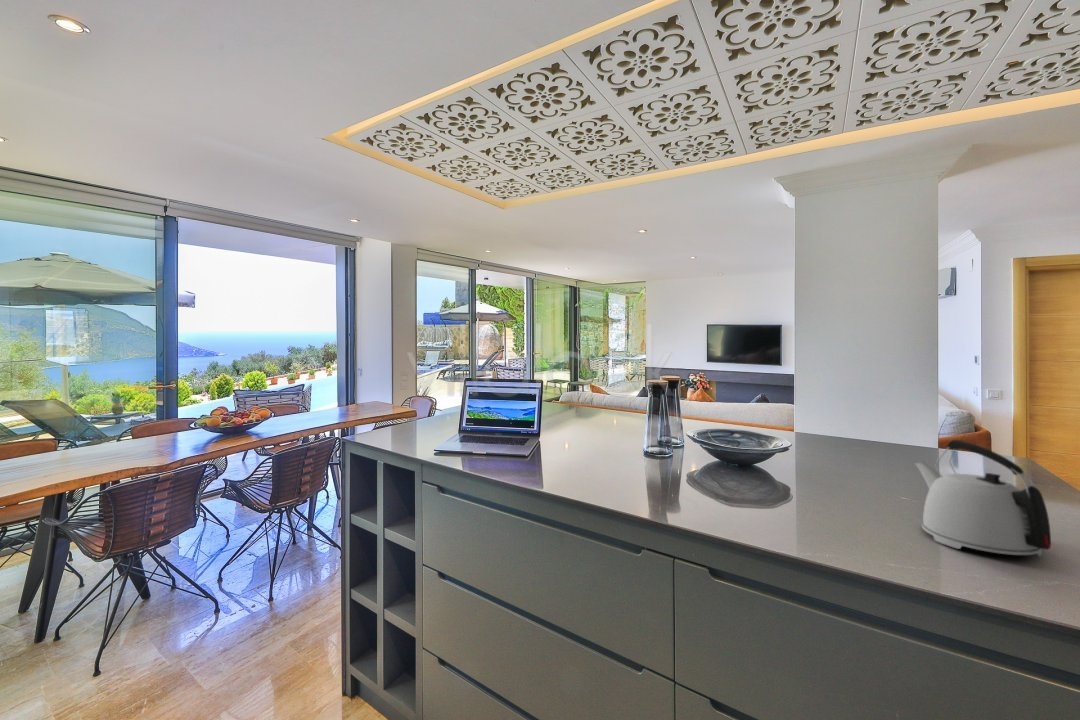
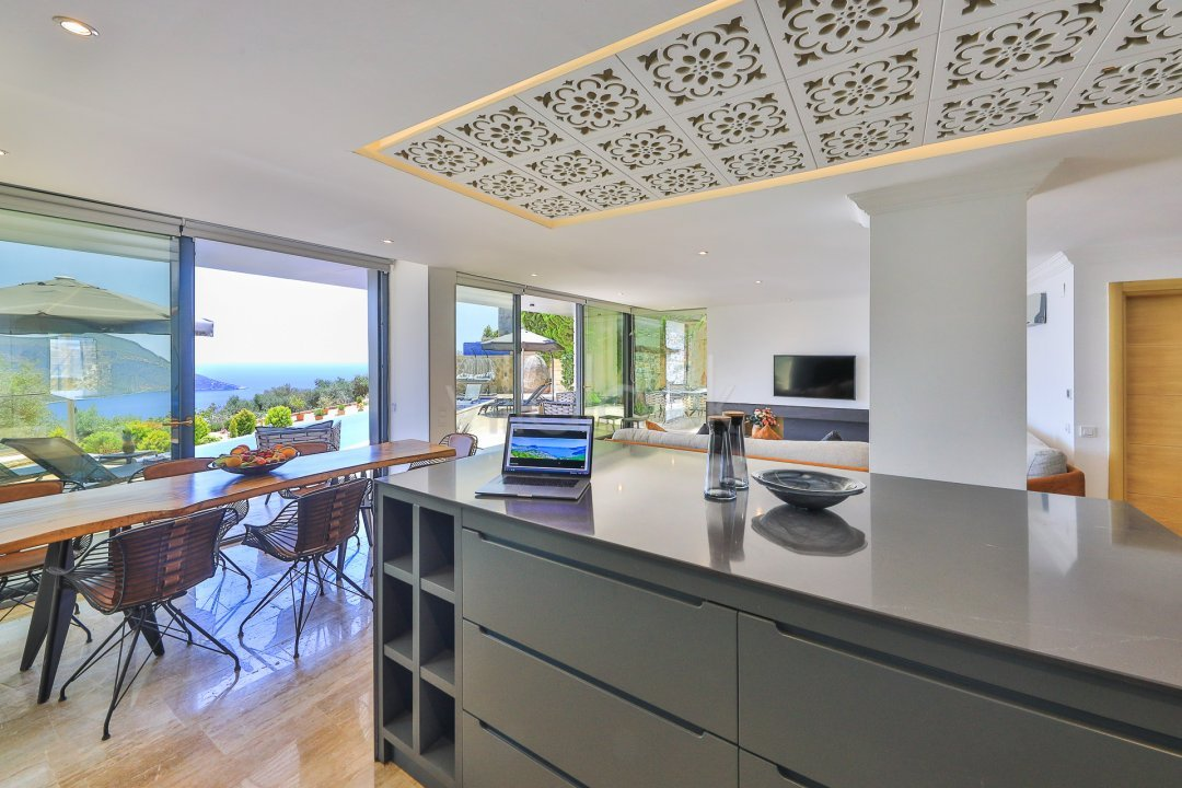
- kettle [914,439,1052,557]
